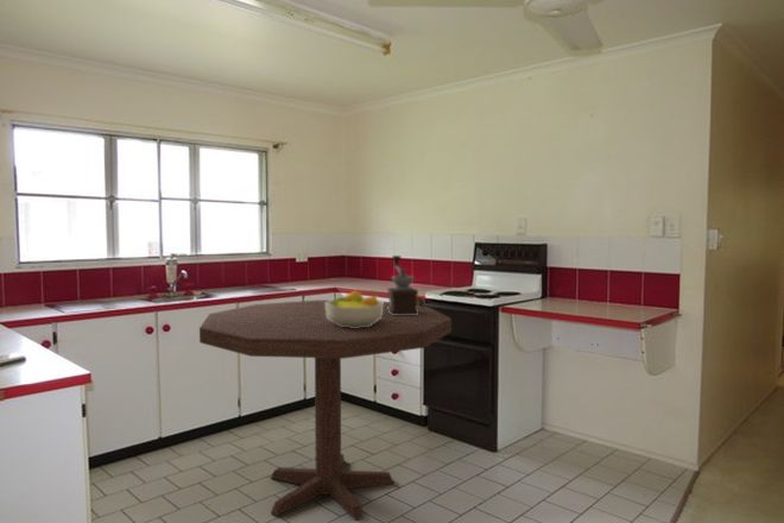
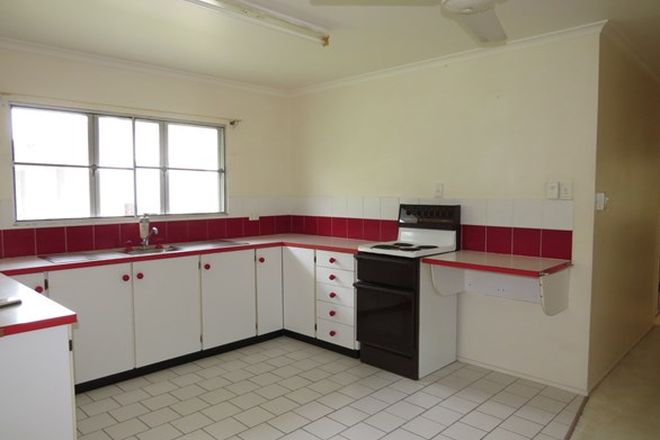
- fruit bowl [325,289,384,328]
- coffee grinder [386,254,425,315]
- dining table [198,300,453,522]
